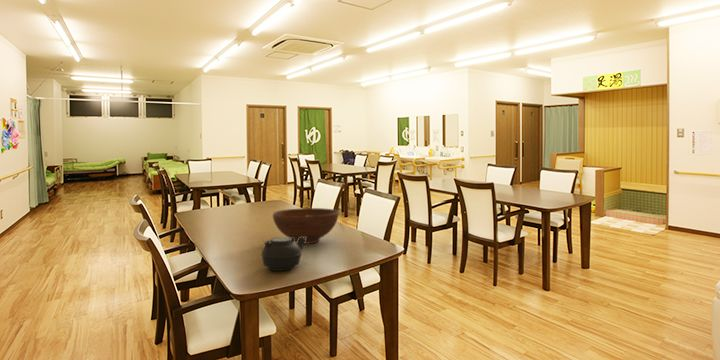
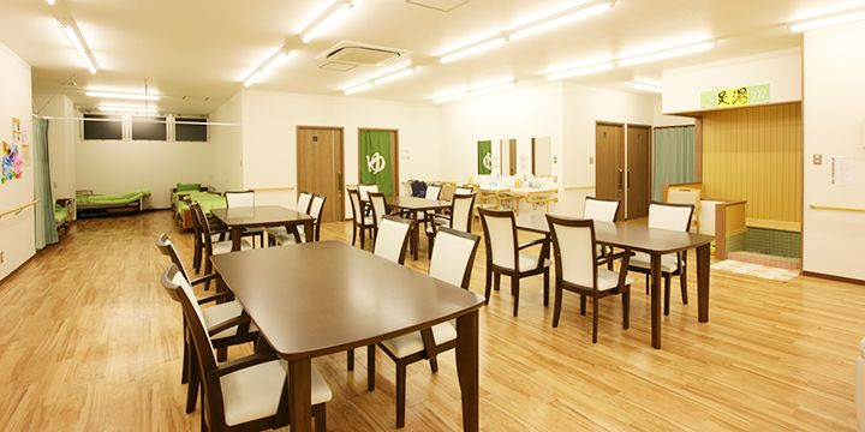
- fruit bowl [272,207,340,245]
- teapot [261,237,306,272]
